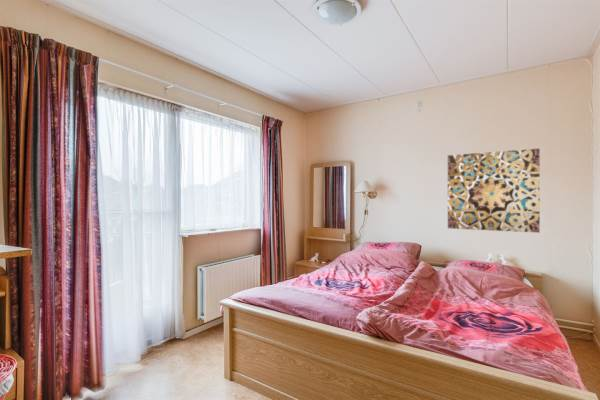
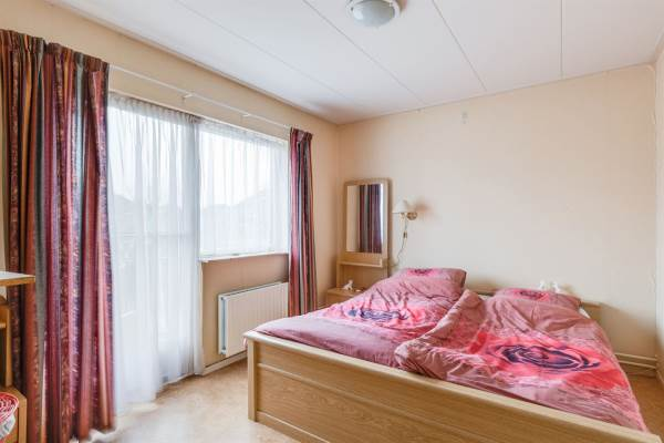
- wall art [447,148,541,234]
